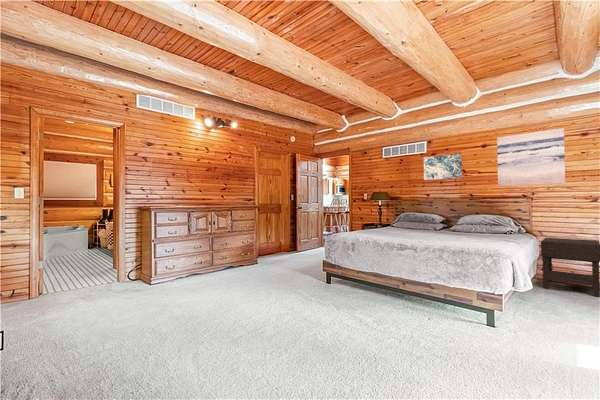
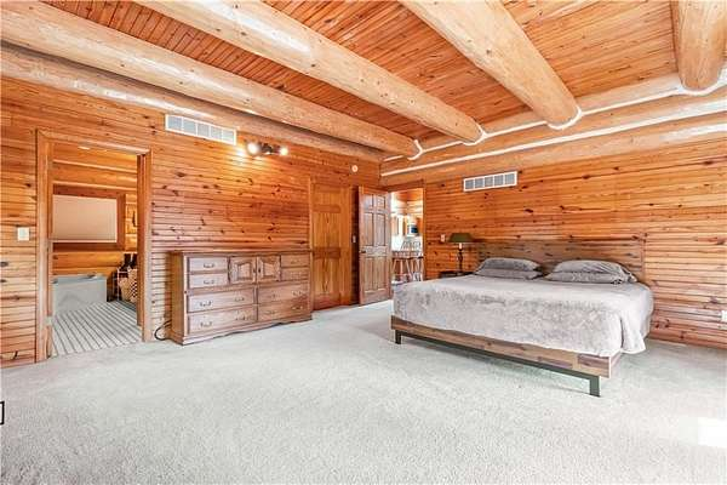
- wall art [423,152,463,181]
- wall art [496,127,566,187]
- nightstand [540,237,600,298]
